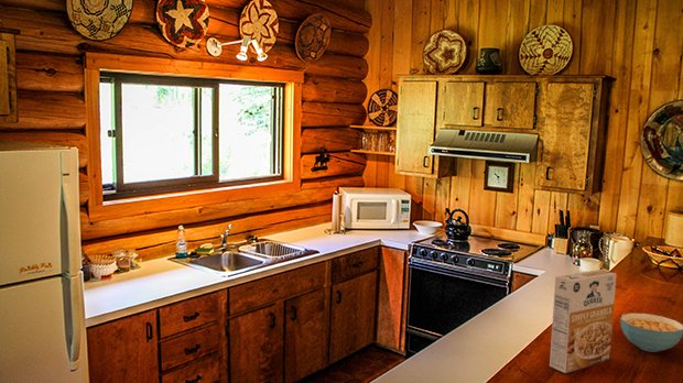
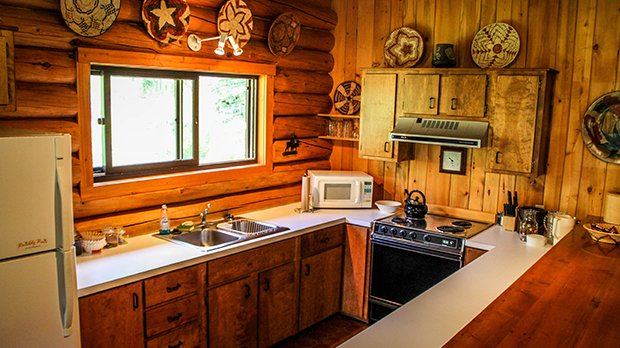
- cereal bowl [619,313,683,353]
- cereal box [549,269,617,374]
